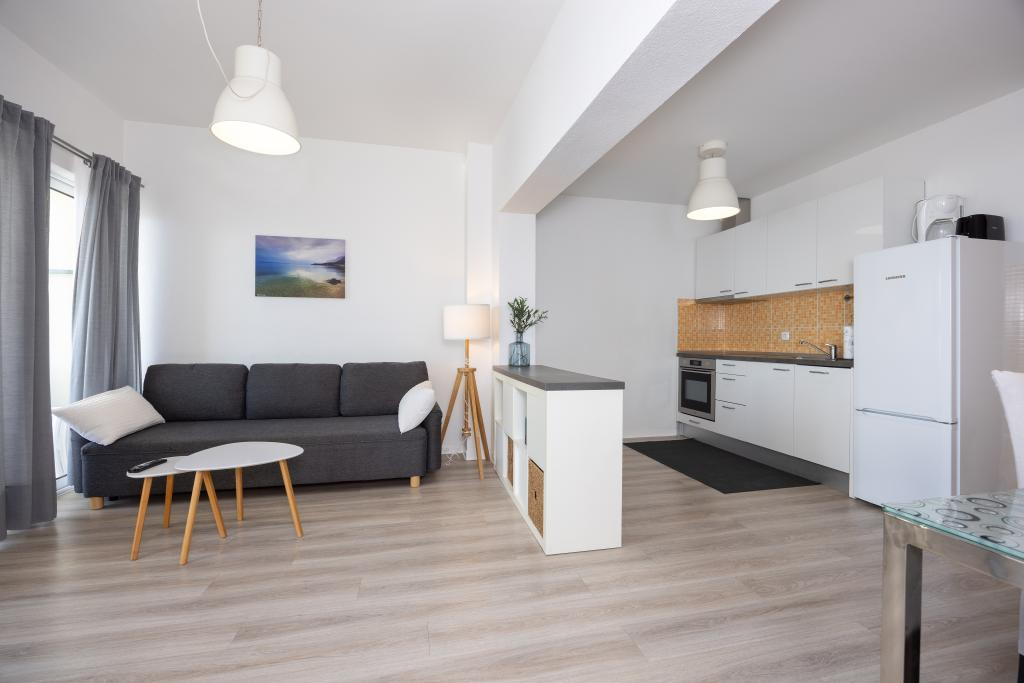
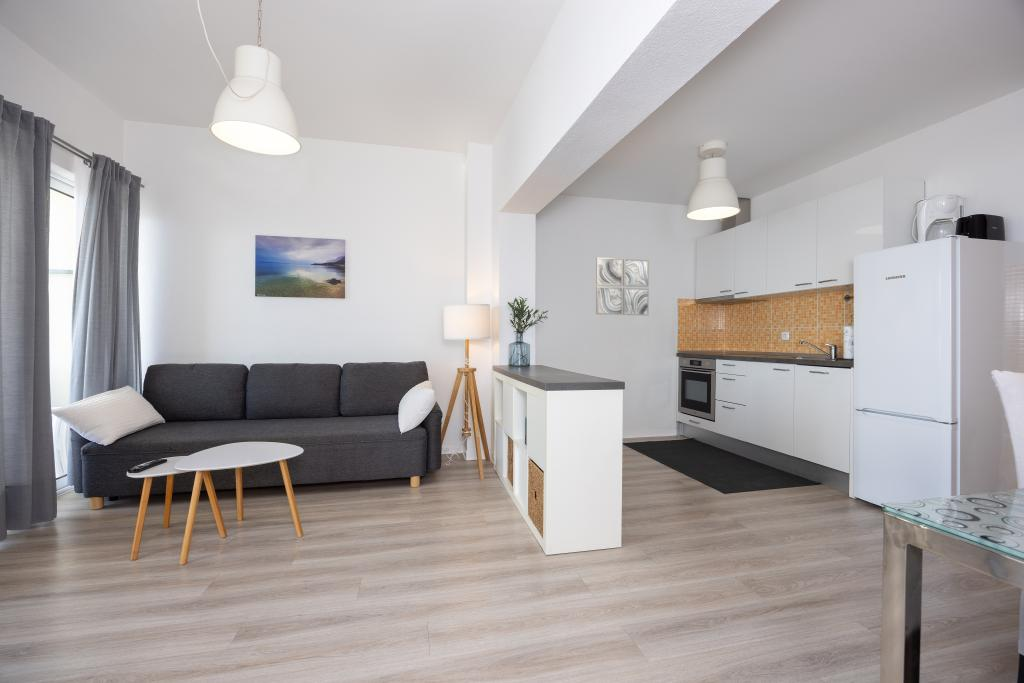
+ wall art [595,256,650,317]
